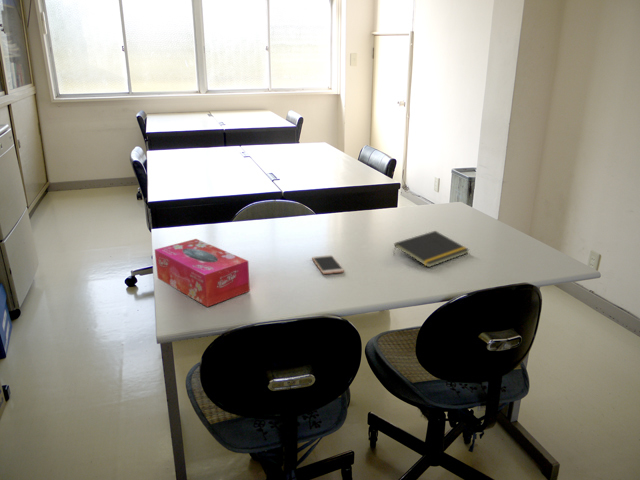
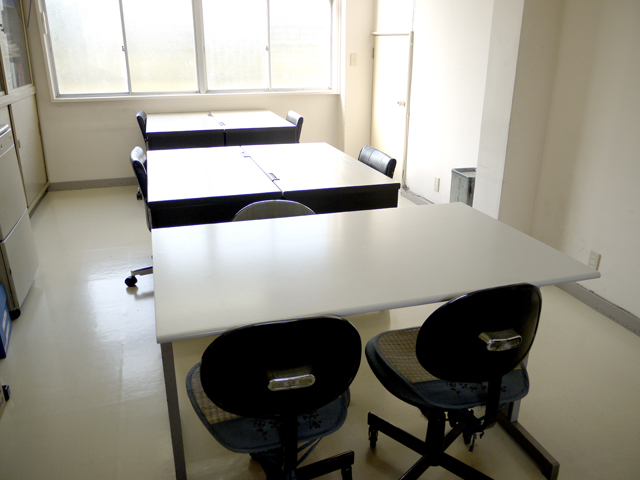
- smartphone [311,254,345,275]
- notepad [392,230,470,268]
- tissue box [154,238,251,308]
